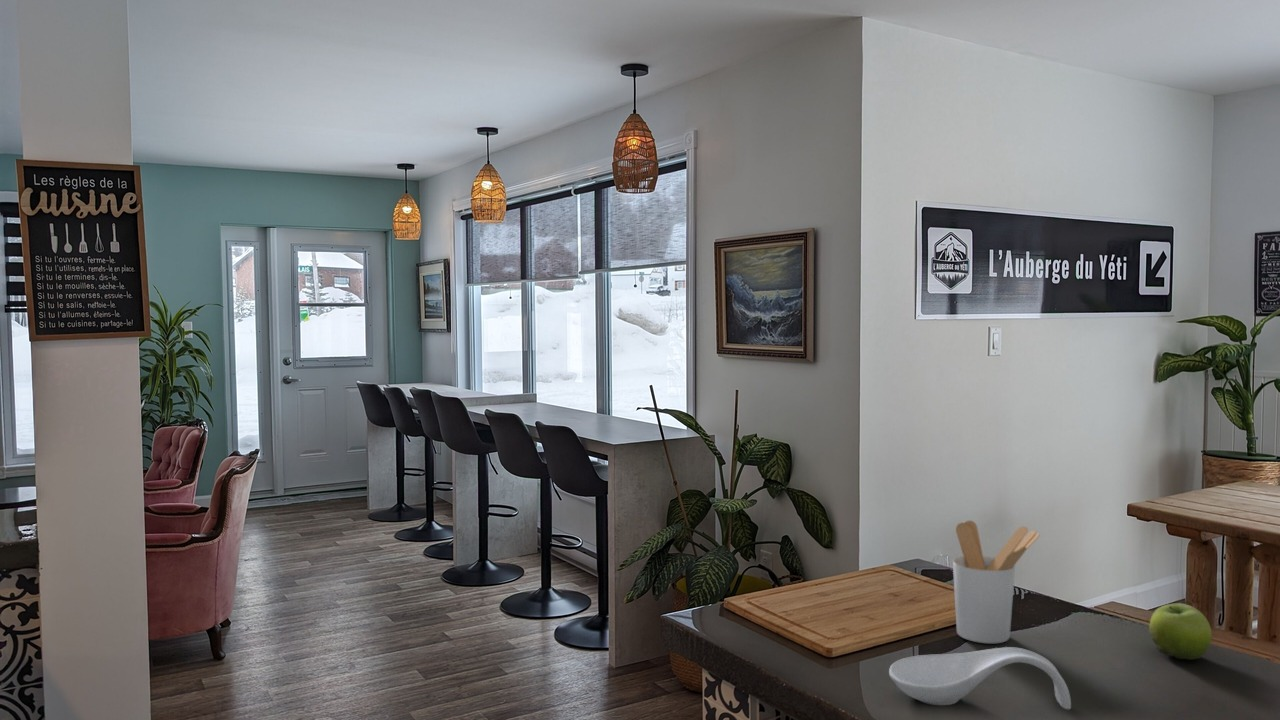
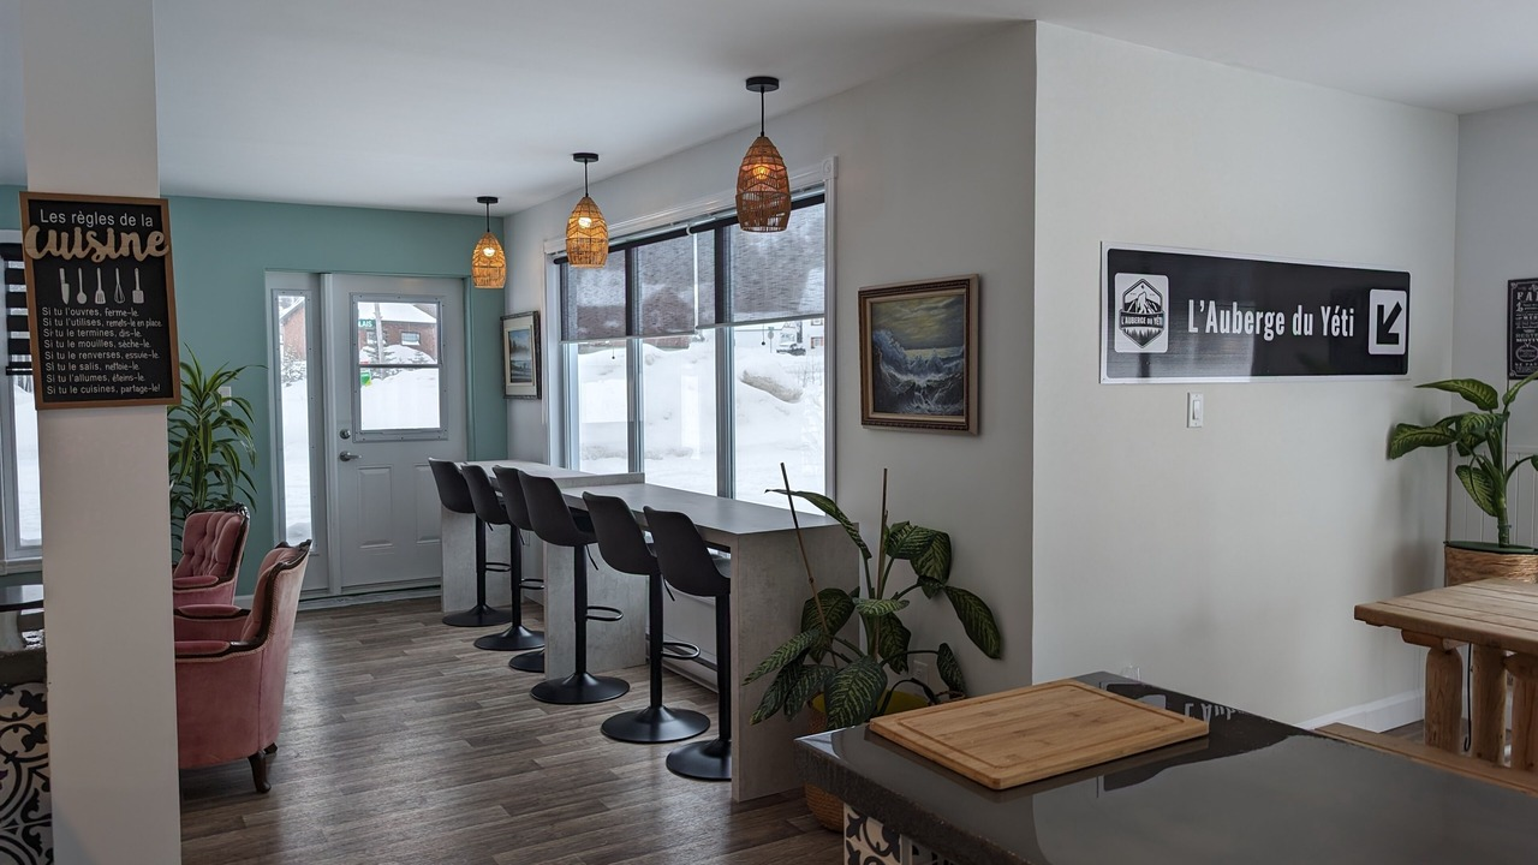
- spoon rest [888,646,1072,710]
- fruit [1148,602,1213,661]
- utensil holder [952,519,1041,644]
